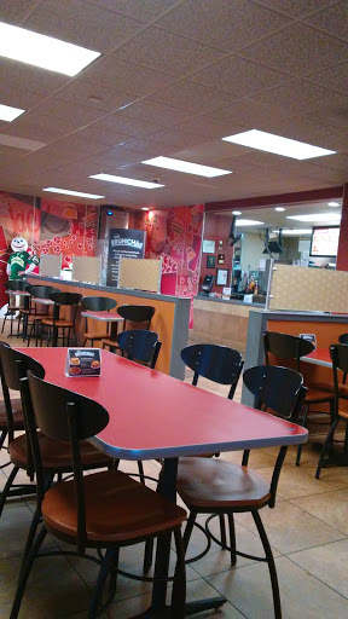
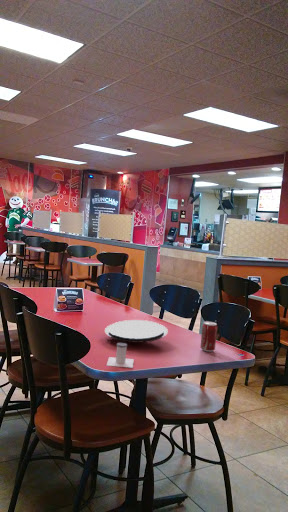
+ beverage can [200,320,218,353]
+ salt shaker [106,342,135,369]
+ plate [104,319,169,344]
